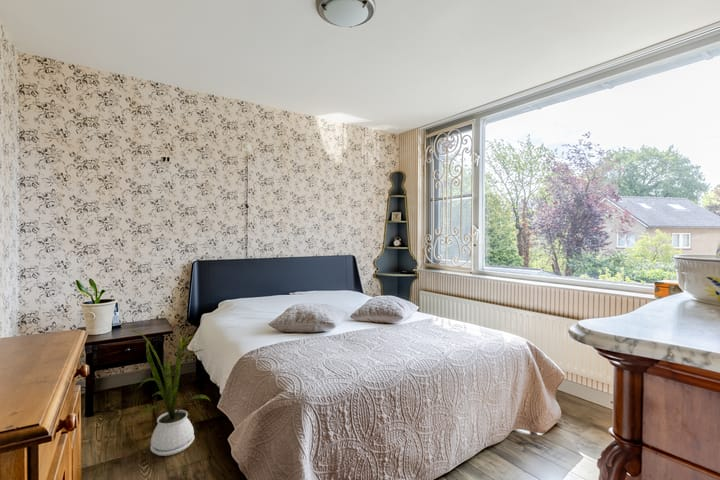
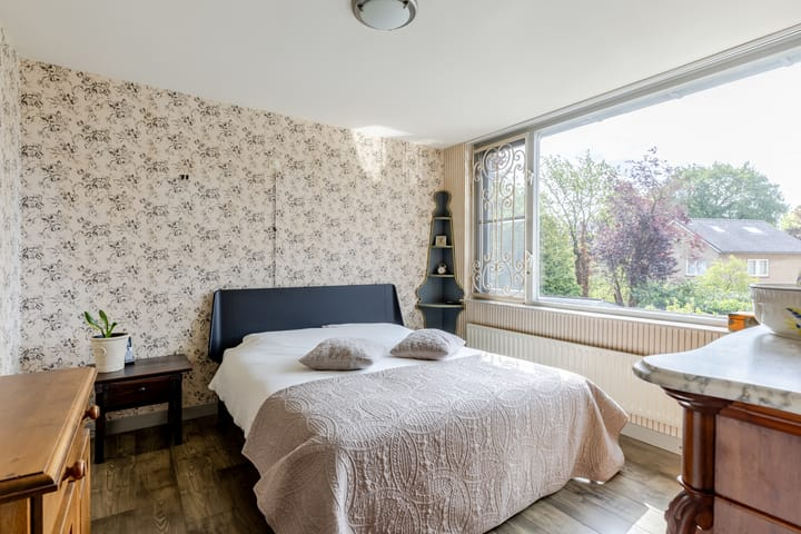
- house plant [124,328,212,457]
